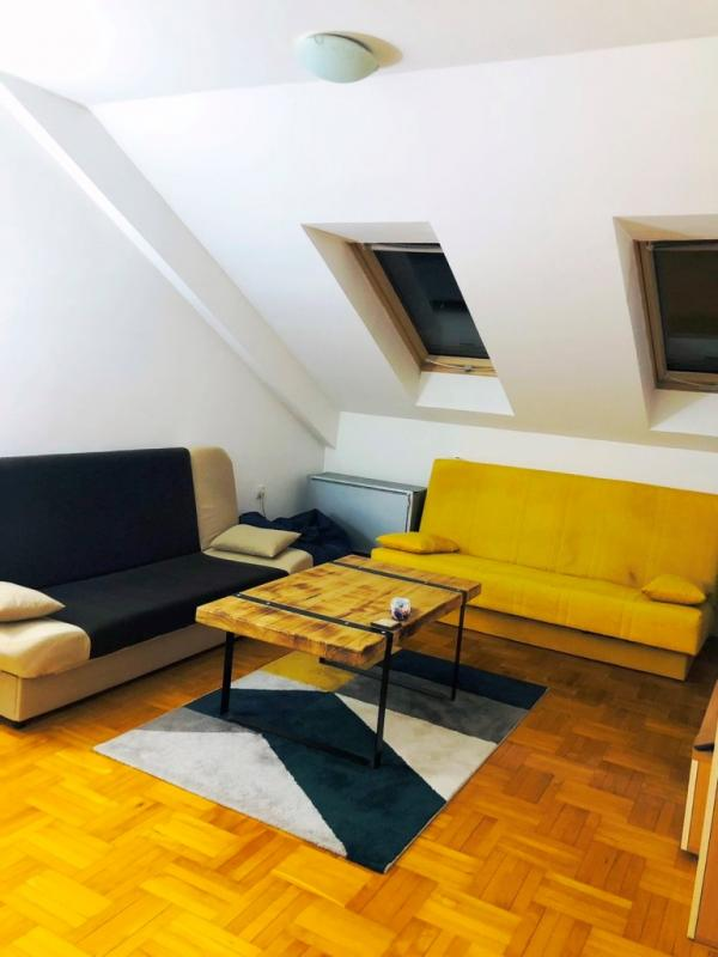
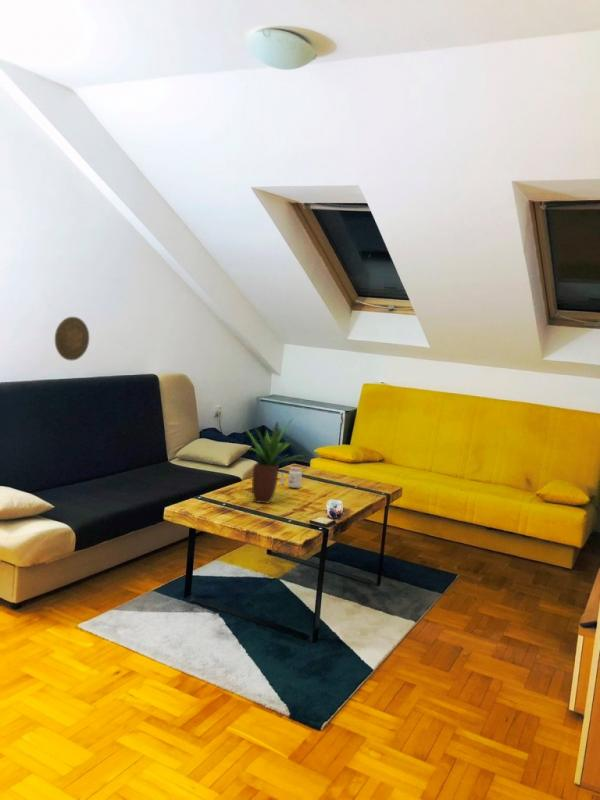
+ candle [279,467,303,489]
+ potted plant [241,418,309,505]
+ decorative plate [54,316,90,362]
